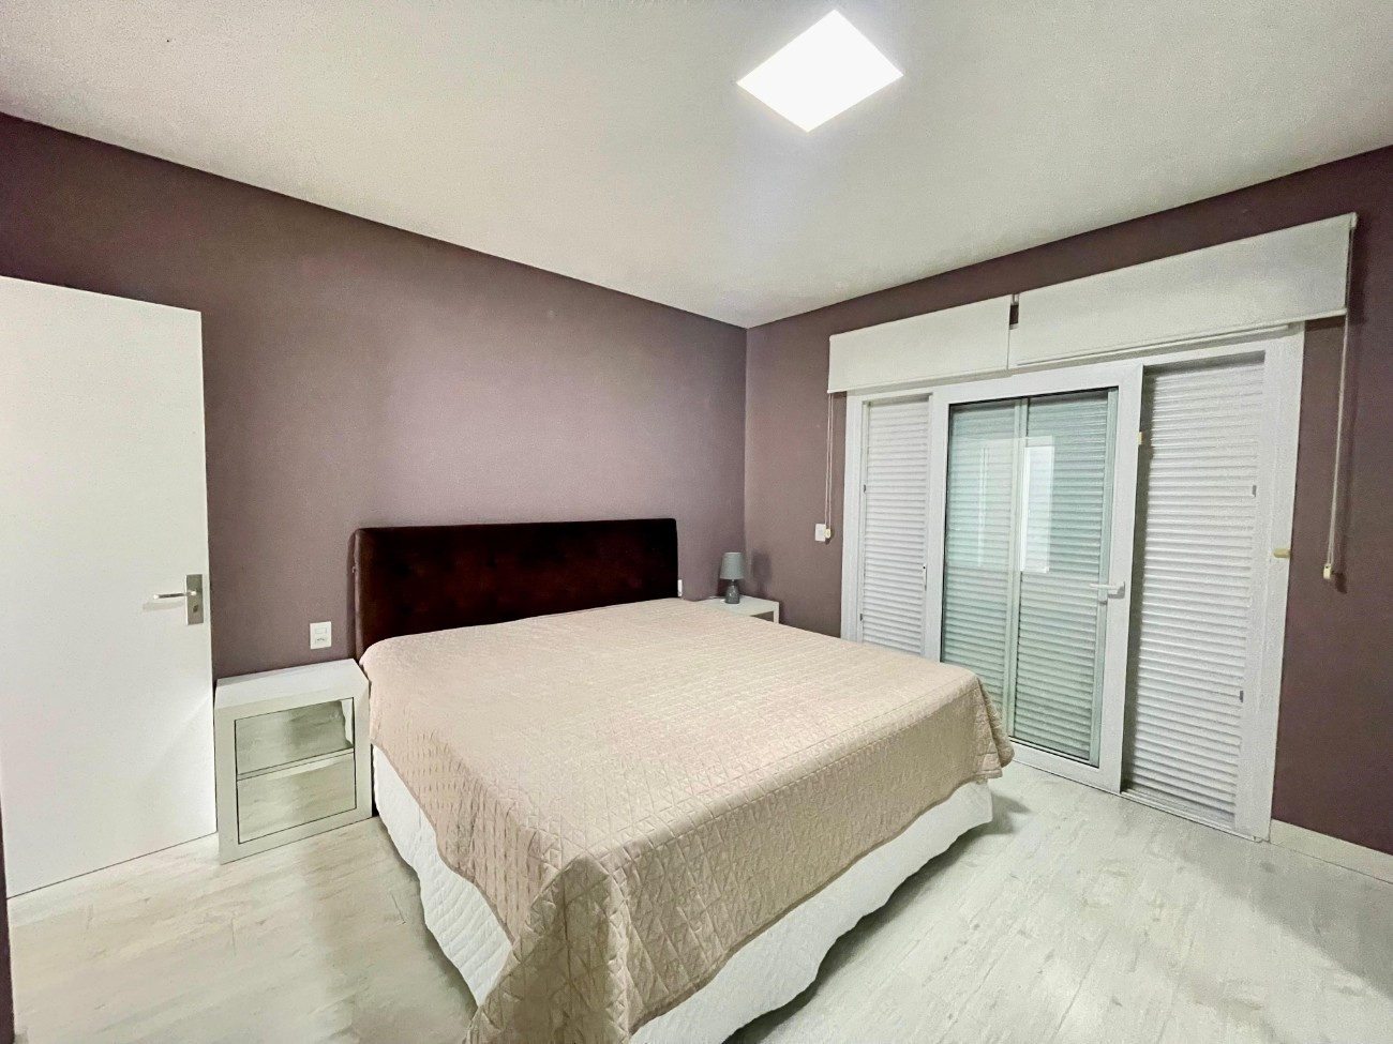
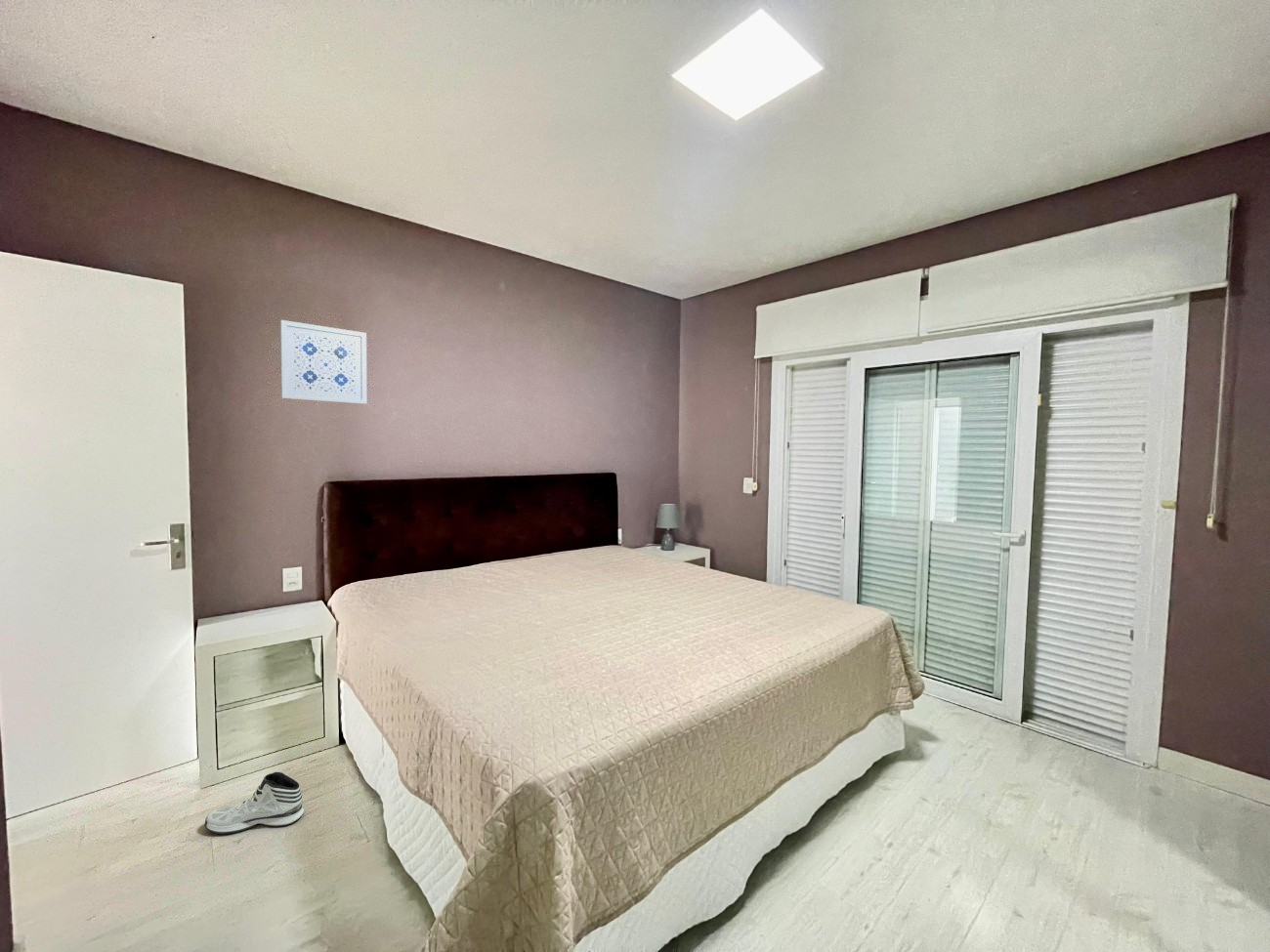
+ sneaker [204,771,305,835]
+ wall art [279,319,367,405]
